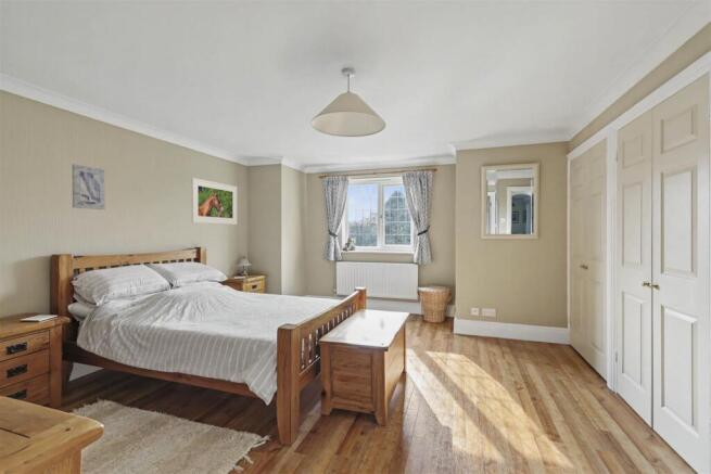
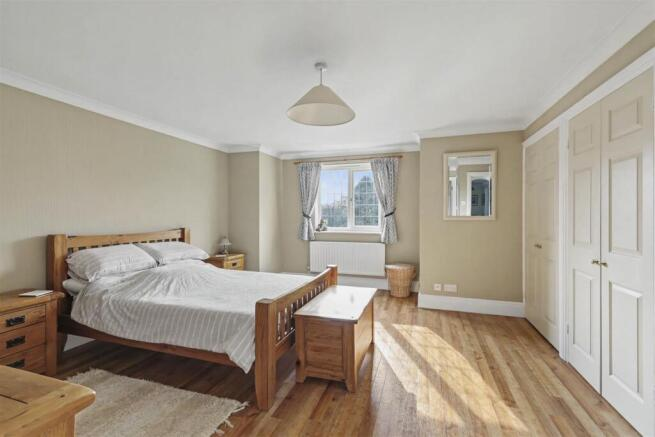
- wall art [72,163,106,210]
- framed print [191,177,238,226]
